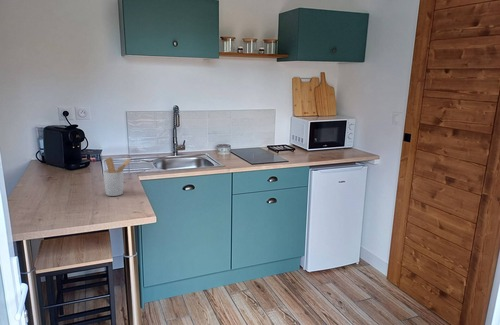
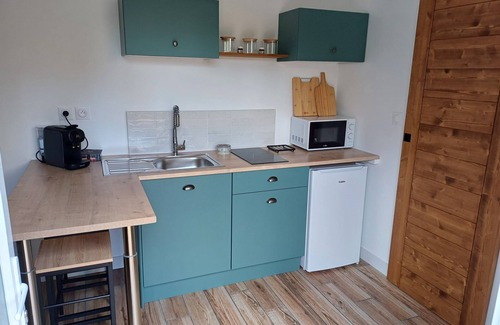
- utensil holder [102,157,132,197]
